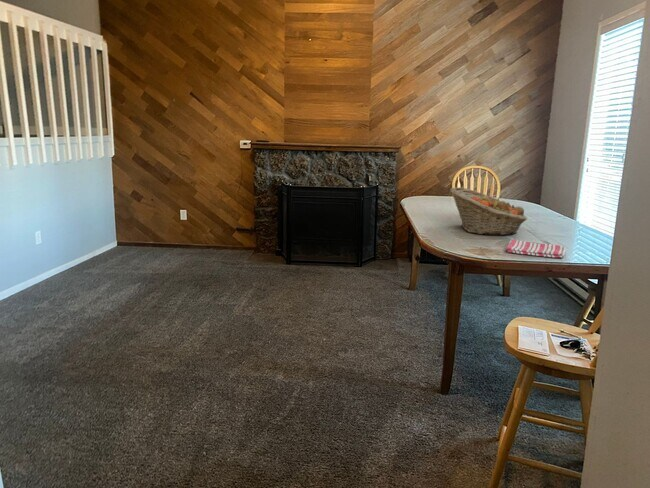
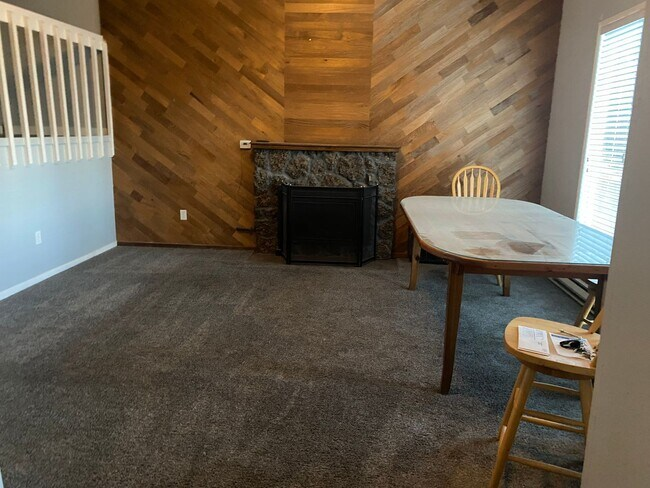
- dish towel [505,238,566,259]
- fruit basket [449,186,528,236]
